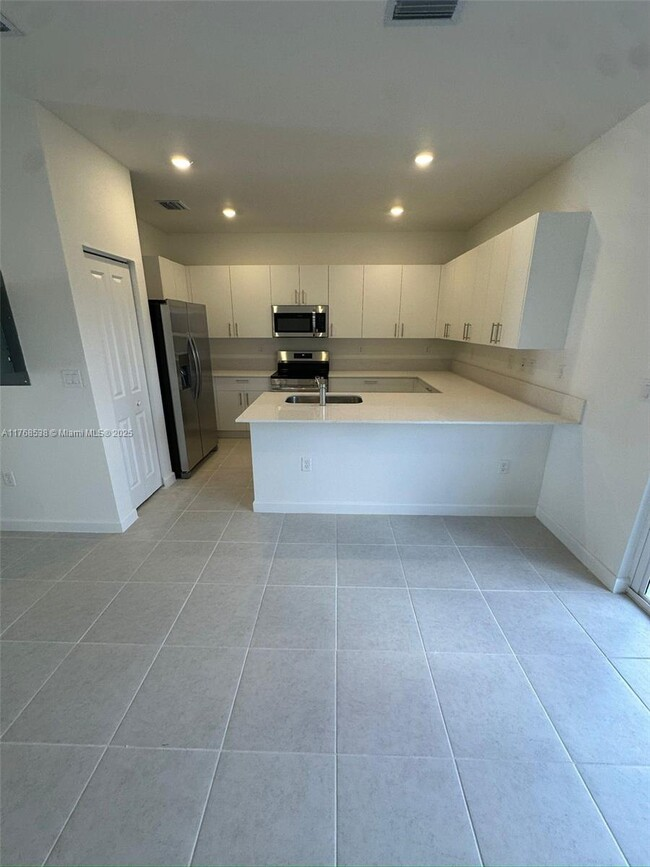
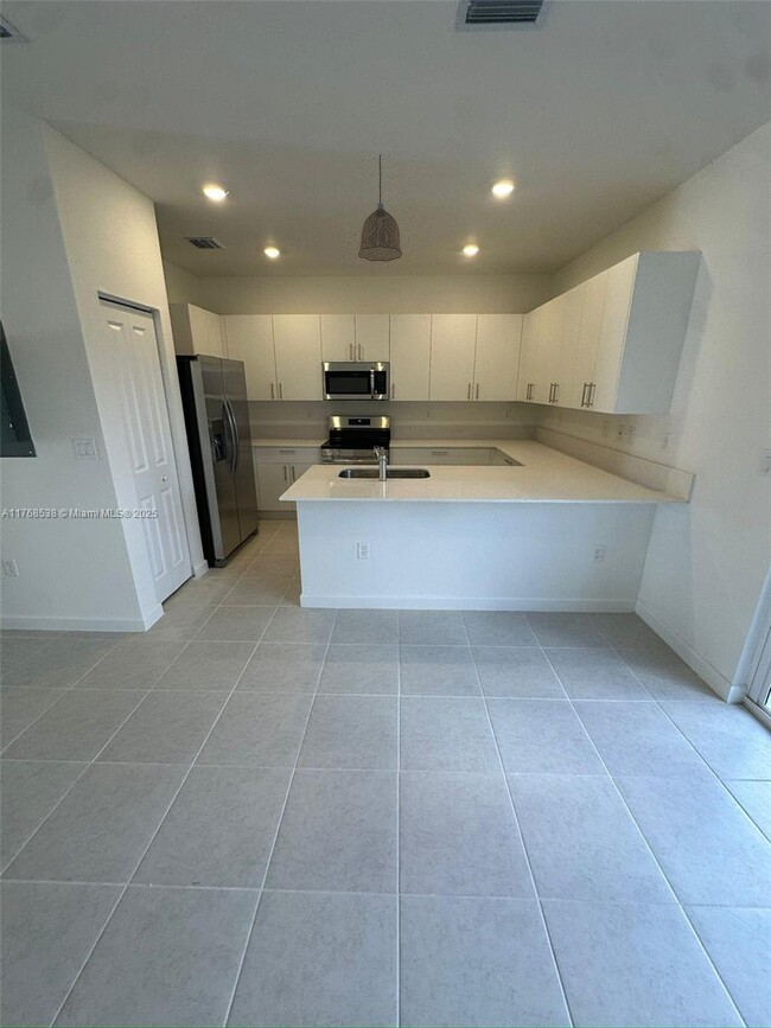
+ pendant lamp [357,153,403,263]
